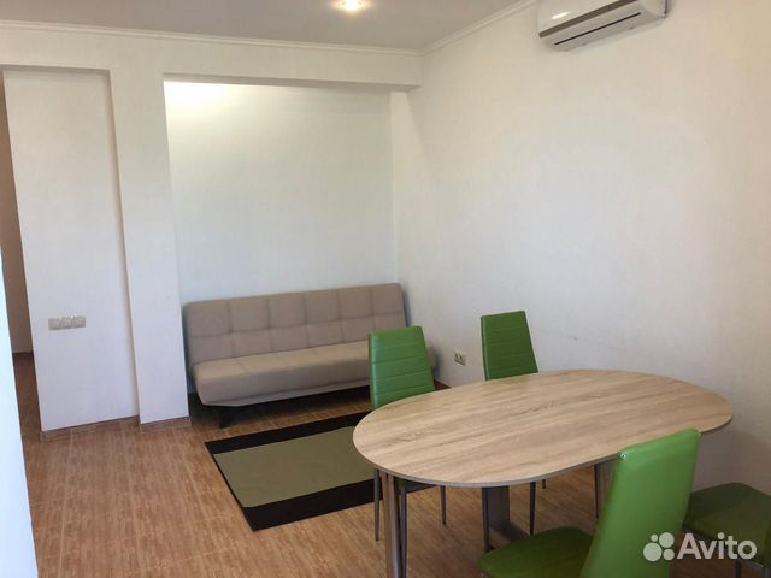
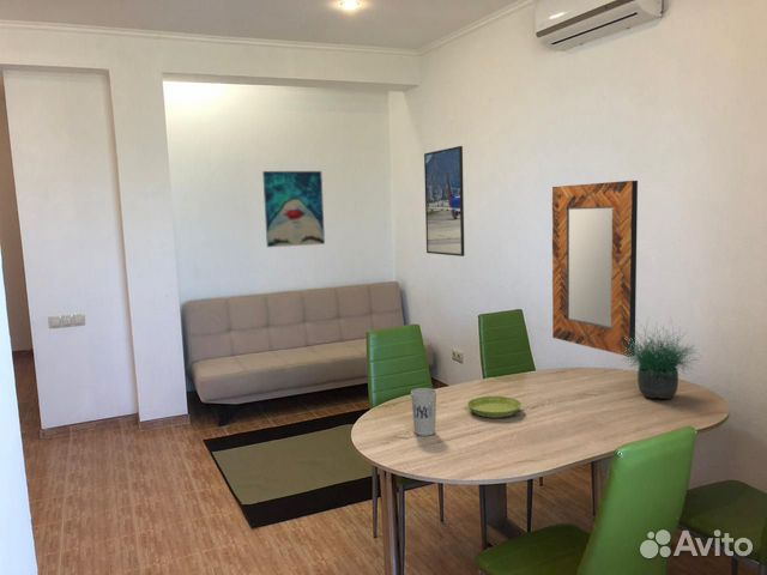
+ saucer [466,395,523,419]
+ wall art [261,170,326,248]
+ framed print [423,145,465,258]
+ cup [410,387,437,437]
+ potted plant [618,315,702,400]
+ home mirror [551,180,639,358]
